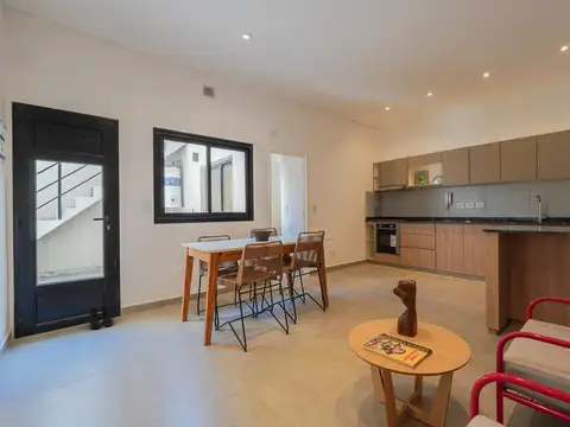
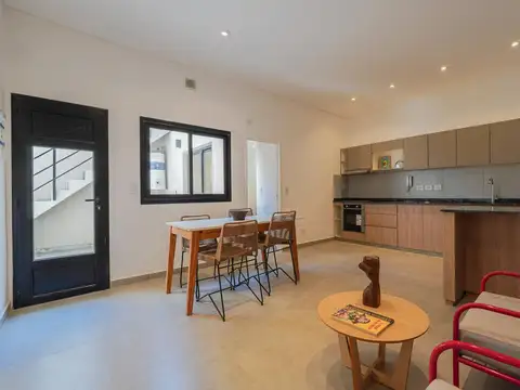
- boots [88,304,114,330]
